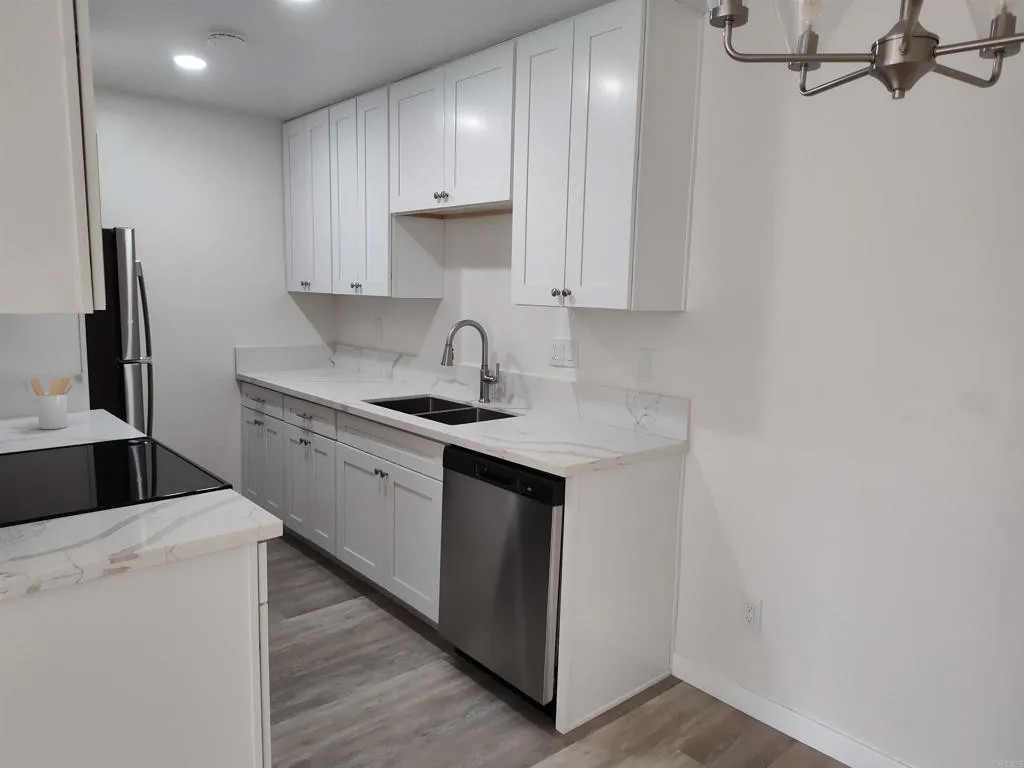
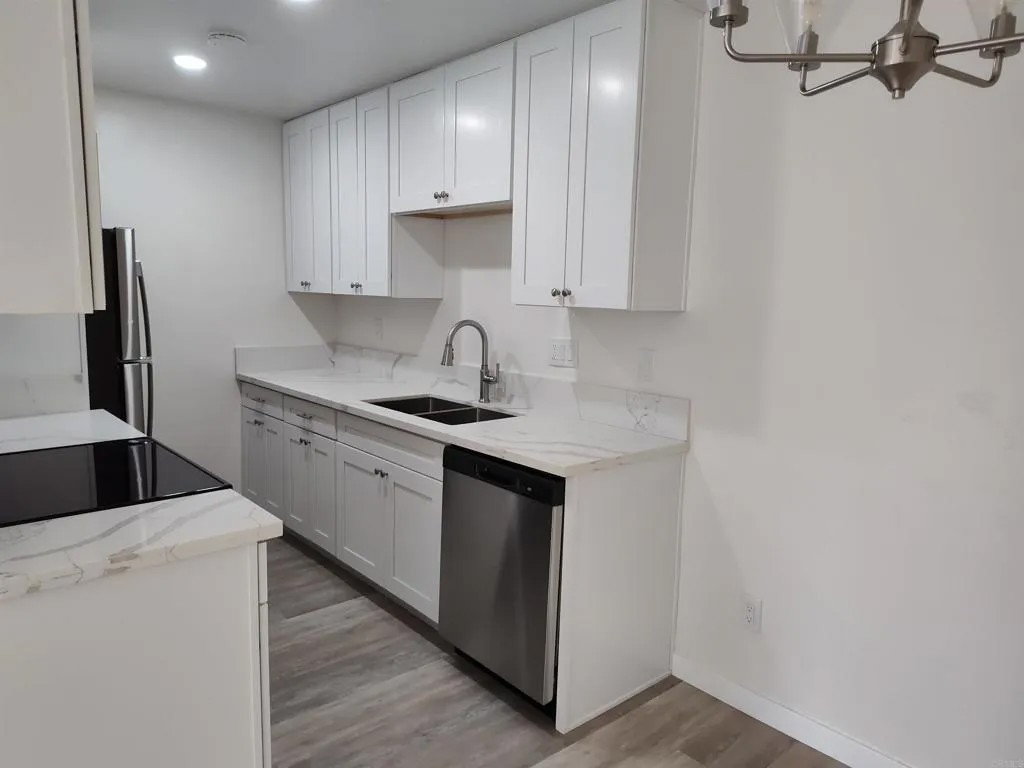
- utensil holder [30,376,74,430]
